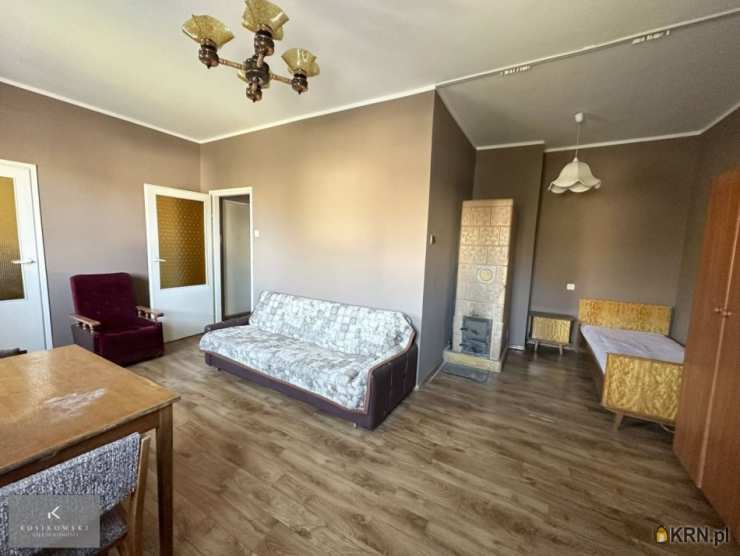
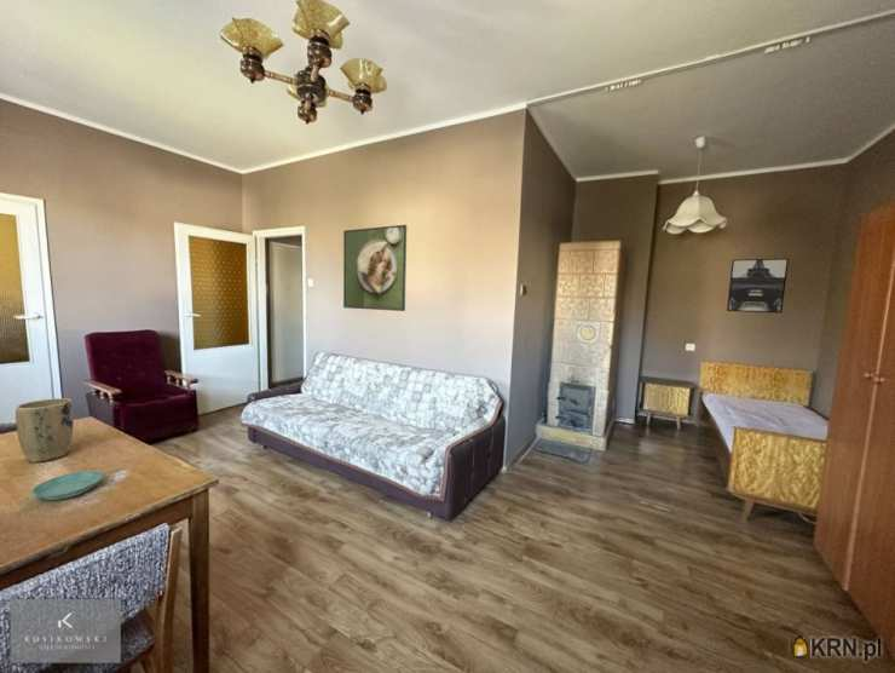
+ saucer [30,470,104,501]
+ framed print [342,224,408,312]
+ plant pot [15,397,75,464]
+ wall art [726,258,790,315]
